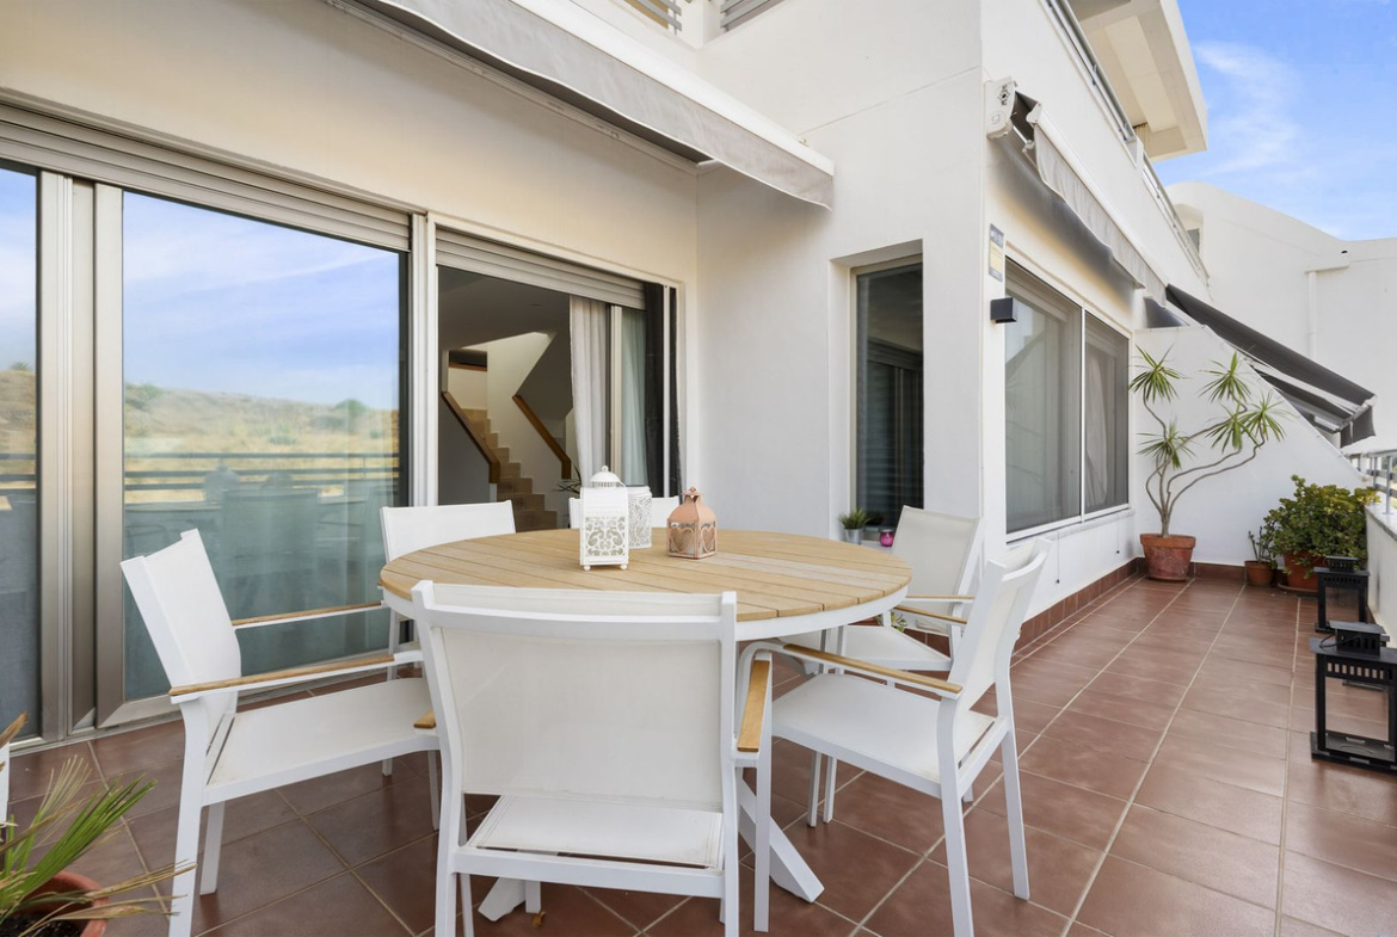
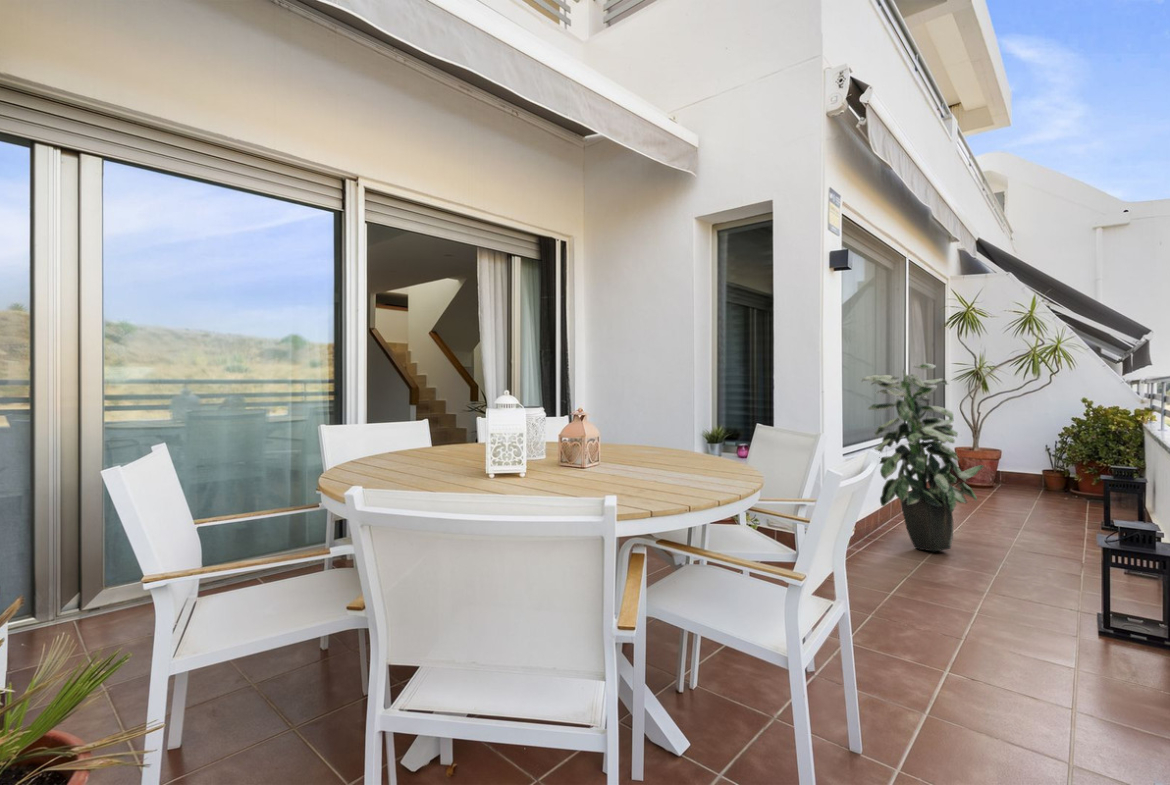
+ indoor plant [860,363,985,552]
